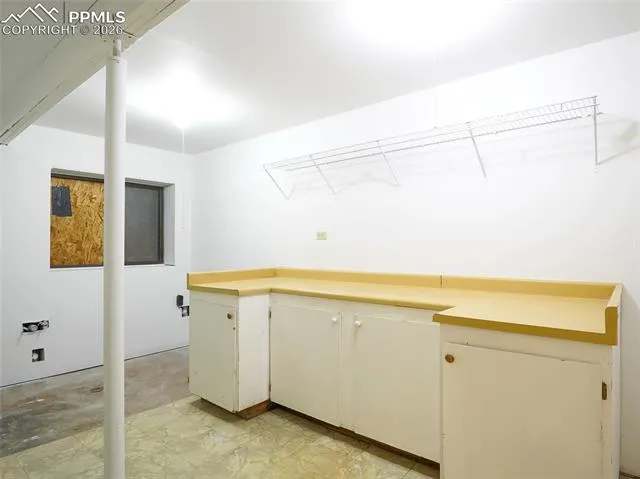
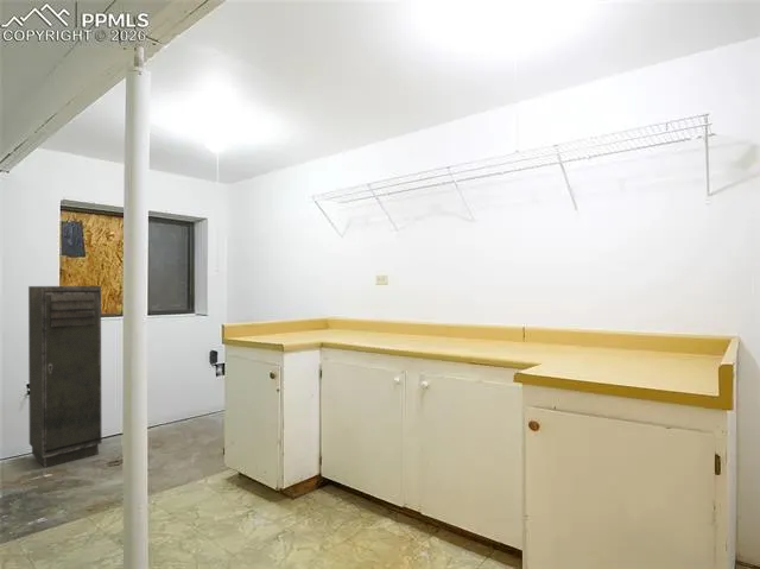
+ storage cabinet [27,285,103,469]
